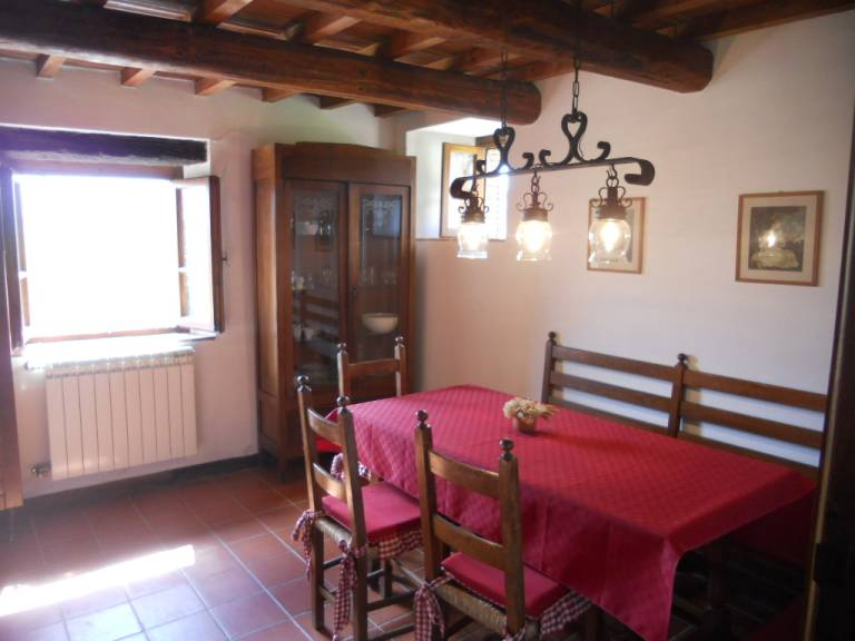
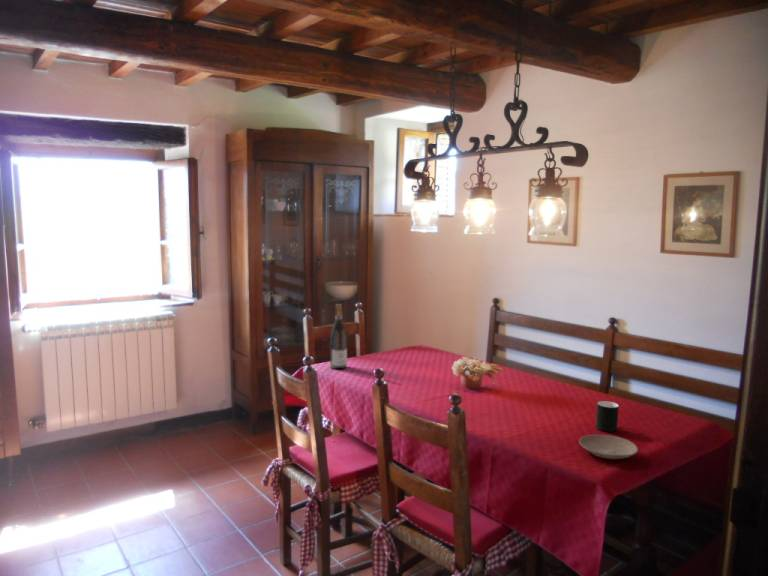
+ cup [595,400,620,433]
+ plate [578,434,639,460]
+ wine bottle [329,303,348,370]
